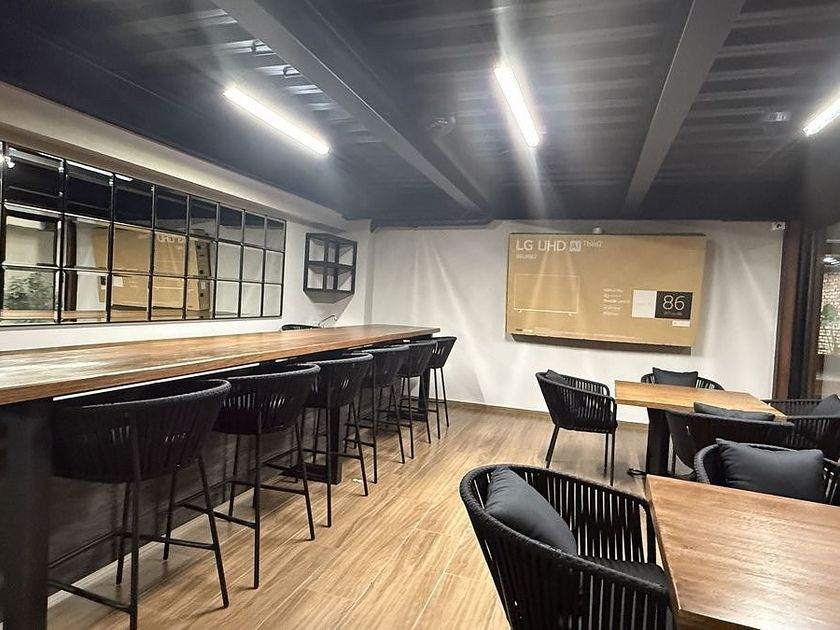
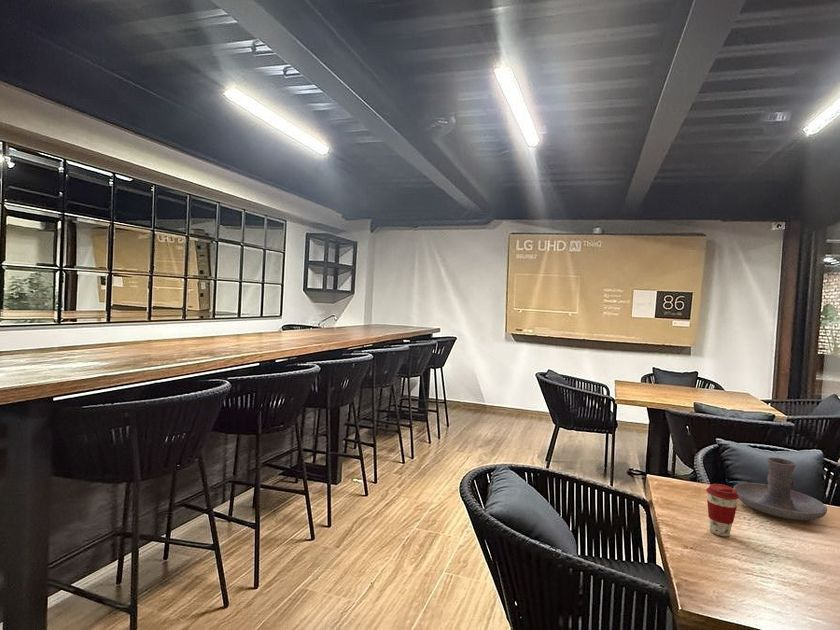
+ coffee cup [705,483,739,537]
+ candle holder [733,456,828,521]
